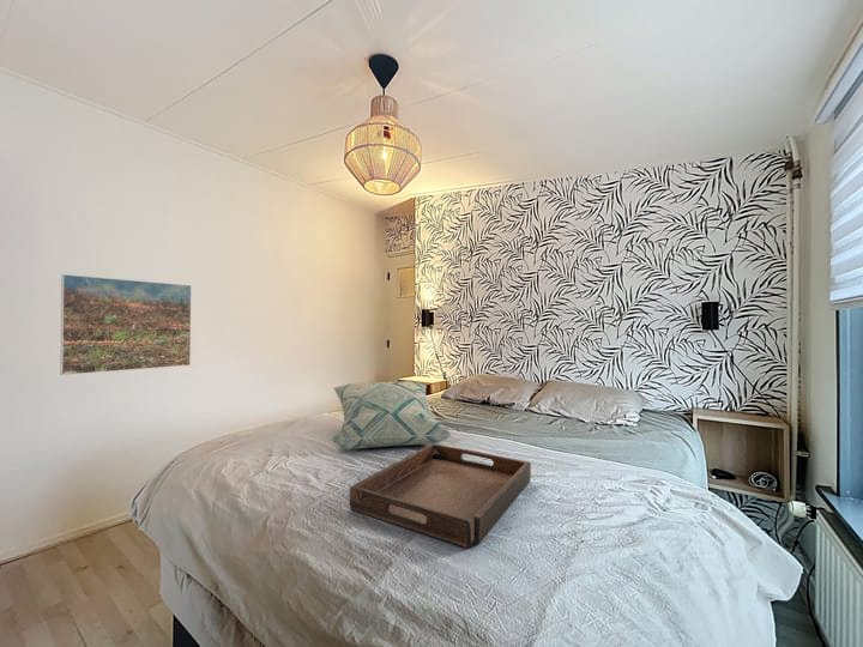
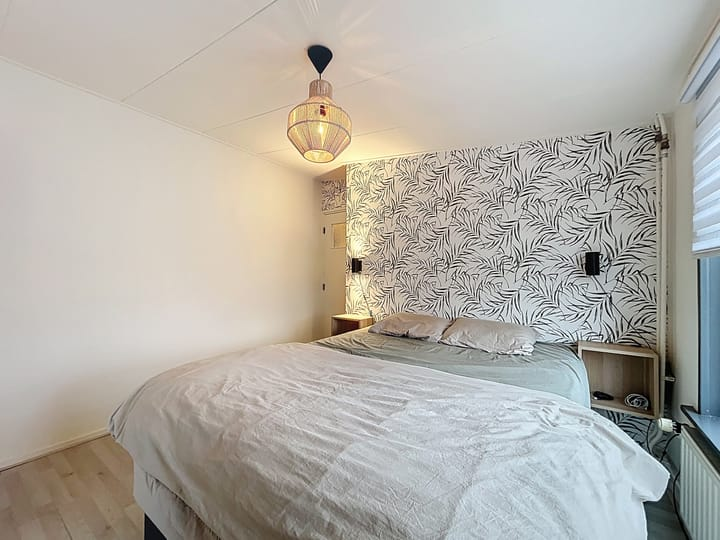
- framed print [59,273,193,376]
- decorative pillow [330,380,452,449]
- serving tray [349,443,532,549]
